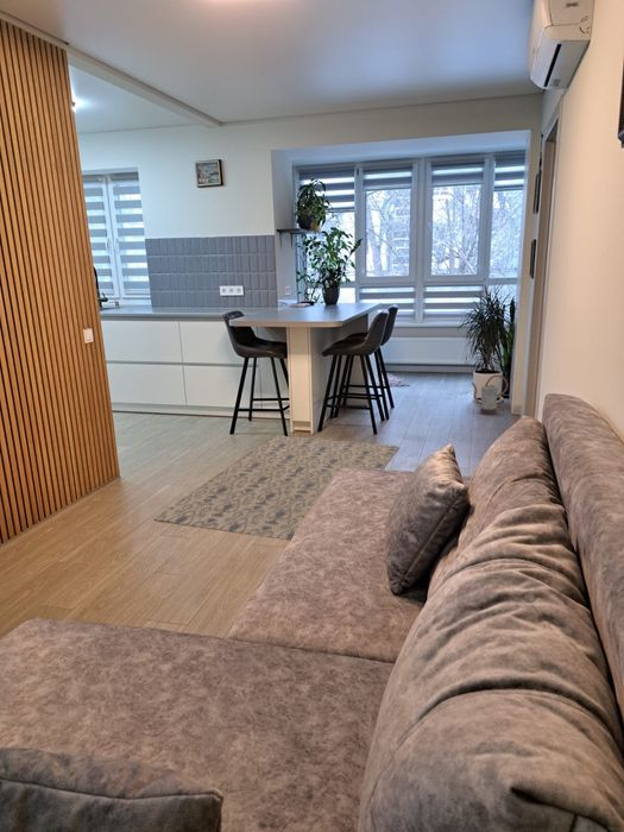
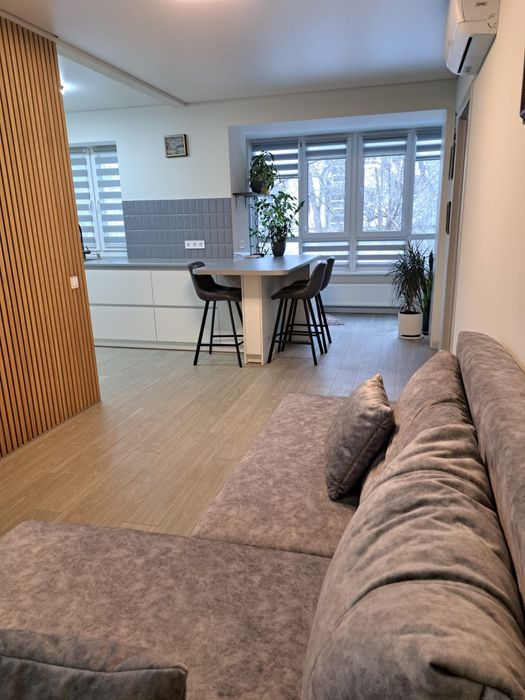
- rug [153,435,401,542]
- watering can [471,374,509,416]
